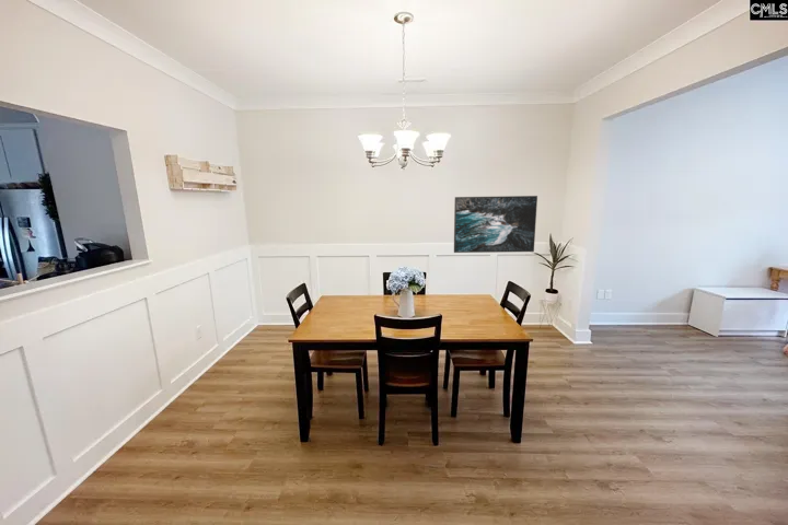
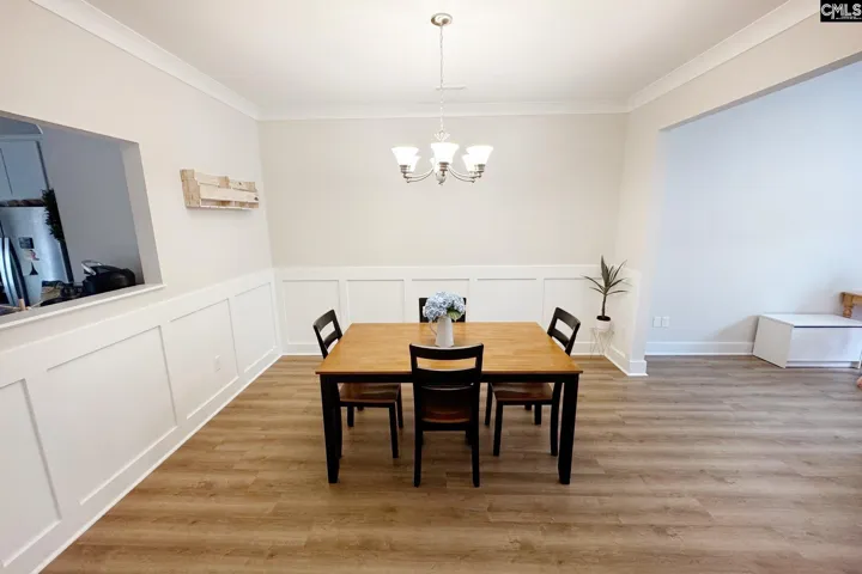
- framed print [453,195,538,254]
